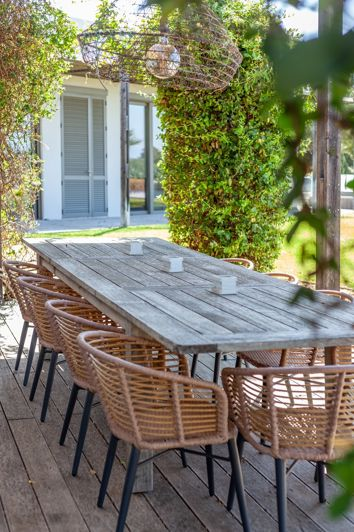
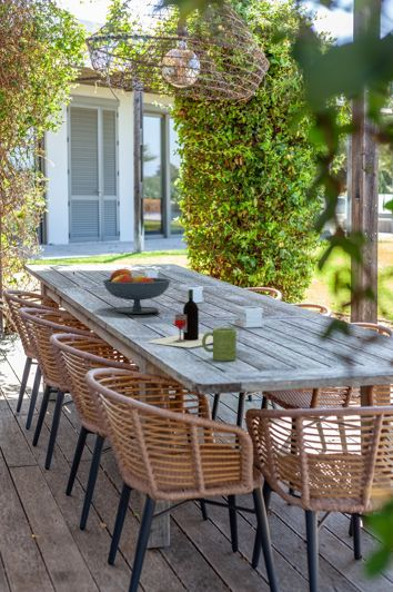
+ wine bottle [144,288,213,348]
+ mug [202,327,238,362]
+ fruit bowl [102,267,172,315]
